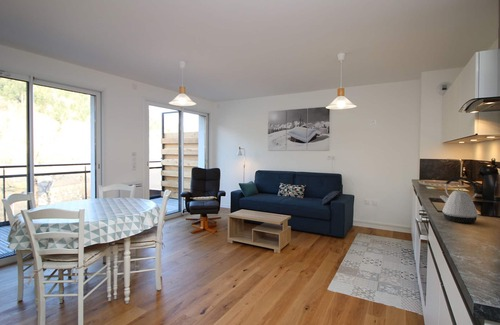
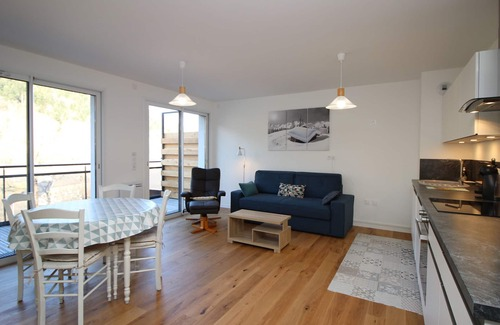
- kettle [439,176,482,224]
